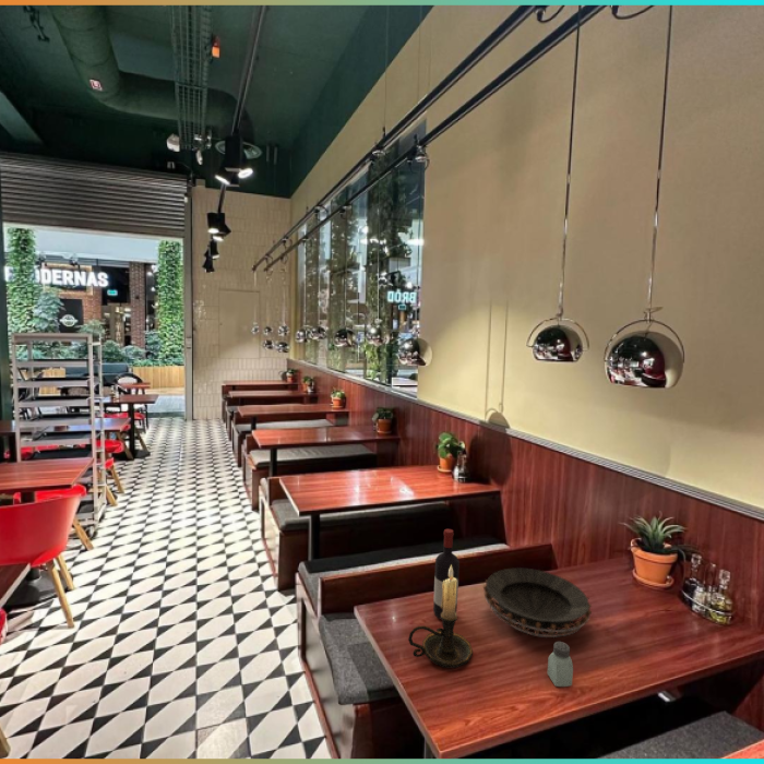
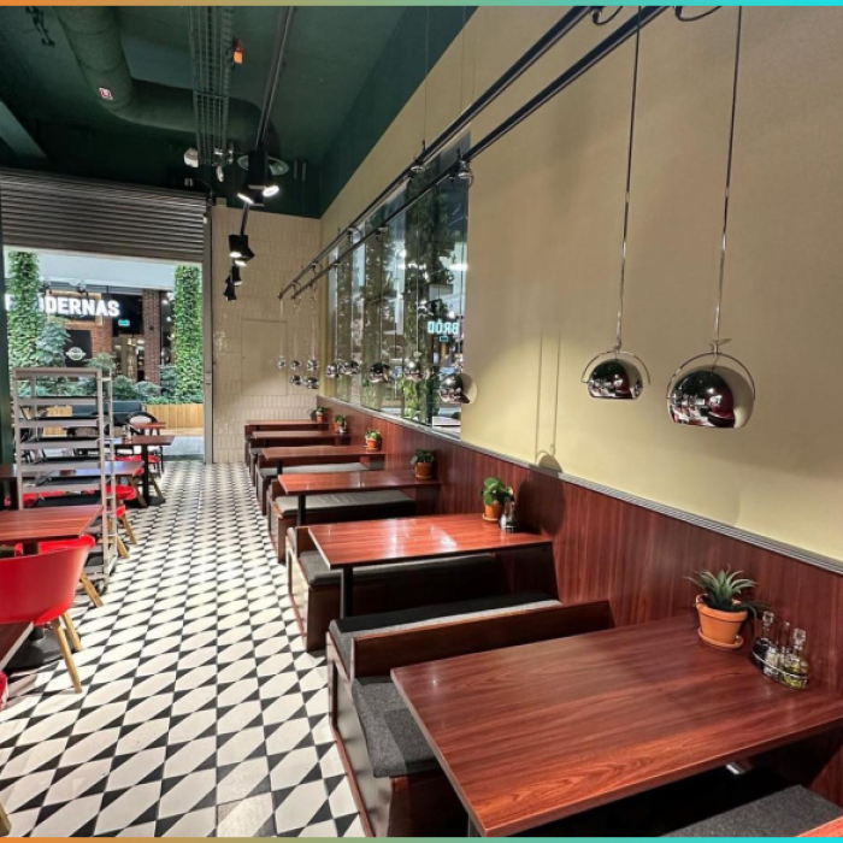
- decorative bowl [482,566,593,638]
- saltshaker [547,641,574,688]
- wine bottle [432,528,461,621]
- candle holder [407,564,474,669]
